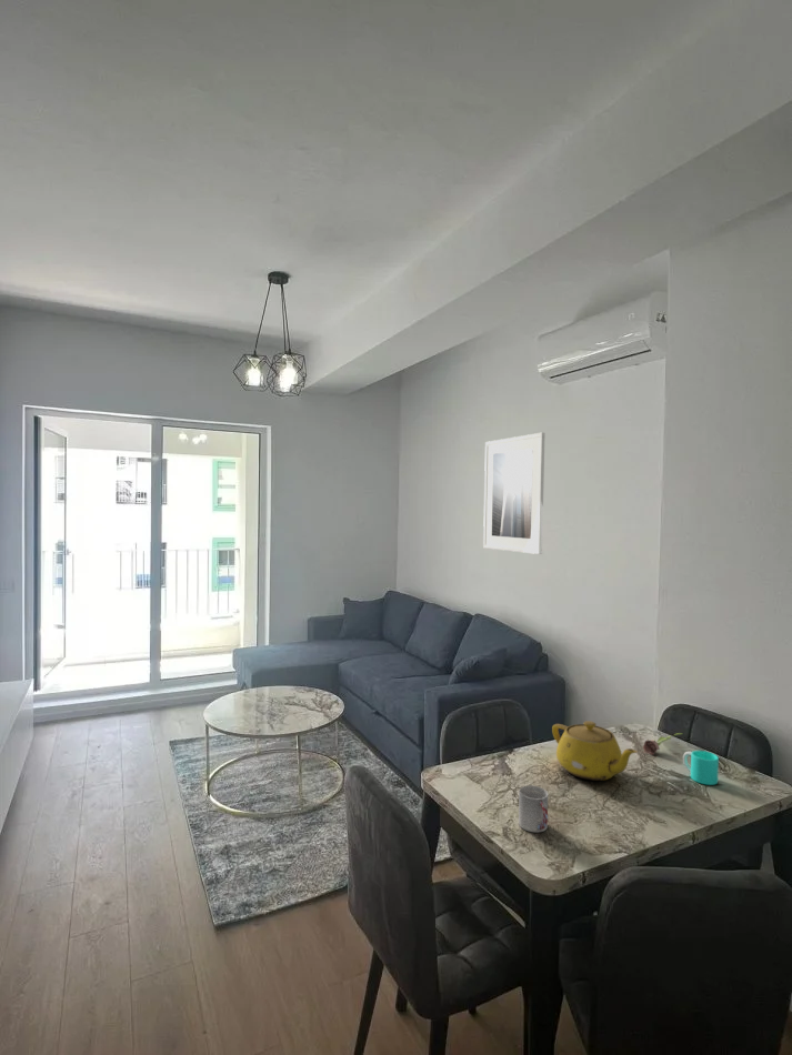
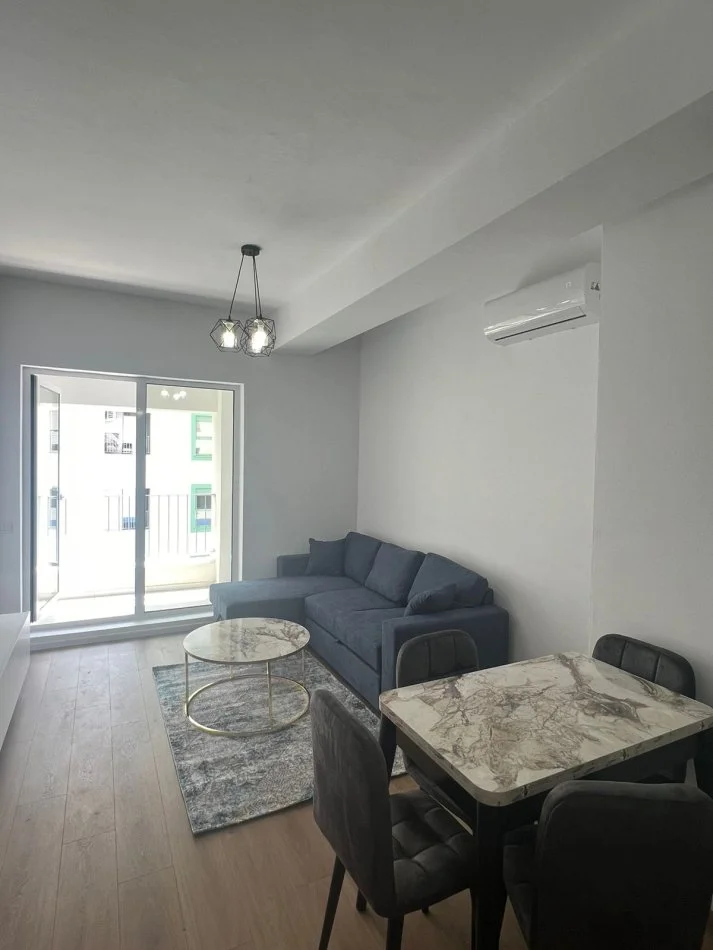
- cup [682,750,720,786]
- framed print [482,432,545,555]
- flower [642,732,682,756]
- teapot [551,720,639,782]
- cup [518,784,549,833]
